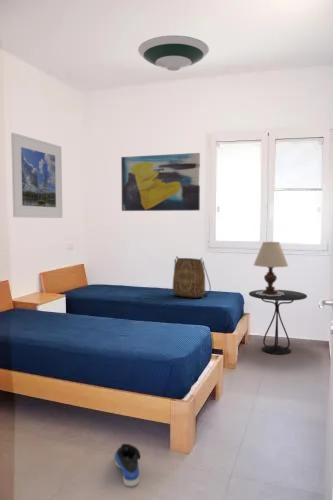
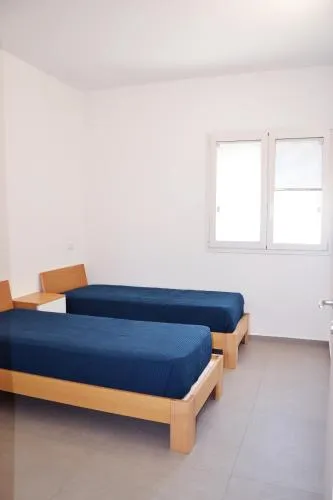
- wall art [120,152,201,212]
- side table [248,289,308,355]
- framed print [10,132,63,219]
- sneaker [113,443,142,487]
- tote bag [172,255,212,299]
- table lamp [253,241,289,296]
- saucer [137,35,210,72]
